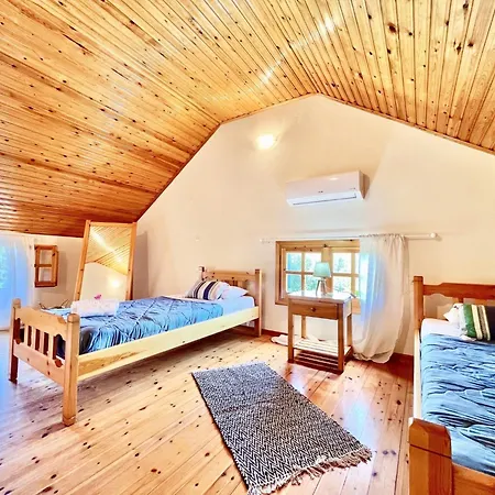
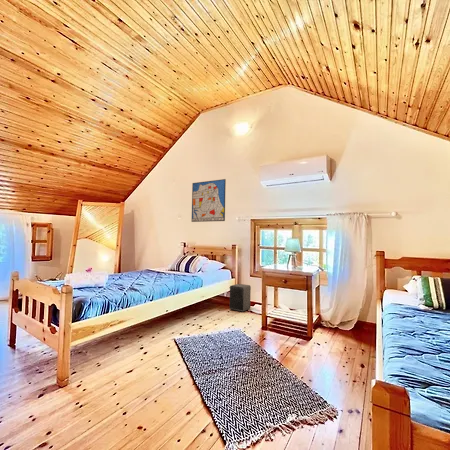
+ speaker [229,283,252,313]
+ wall art [191,178,227,223]
